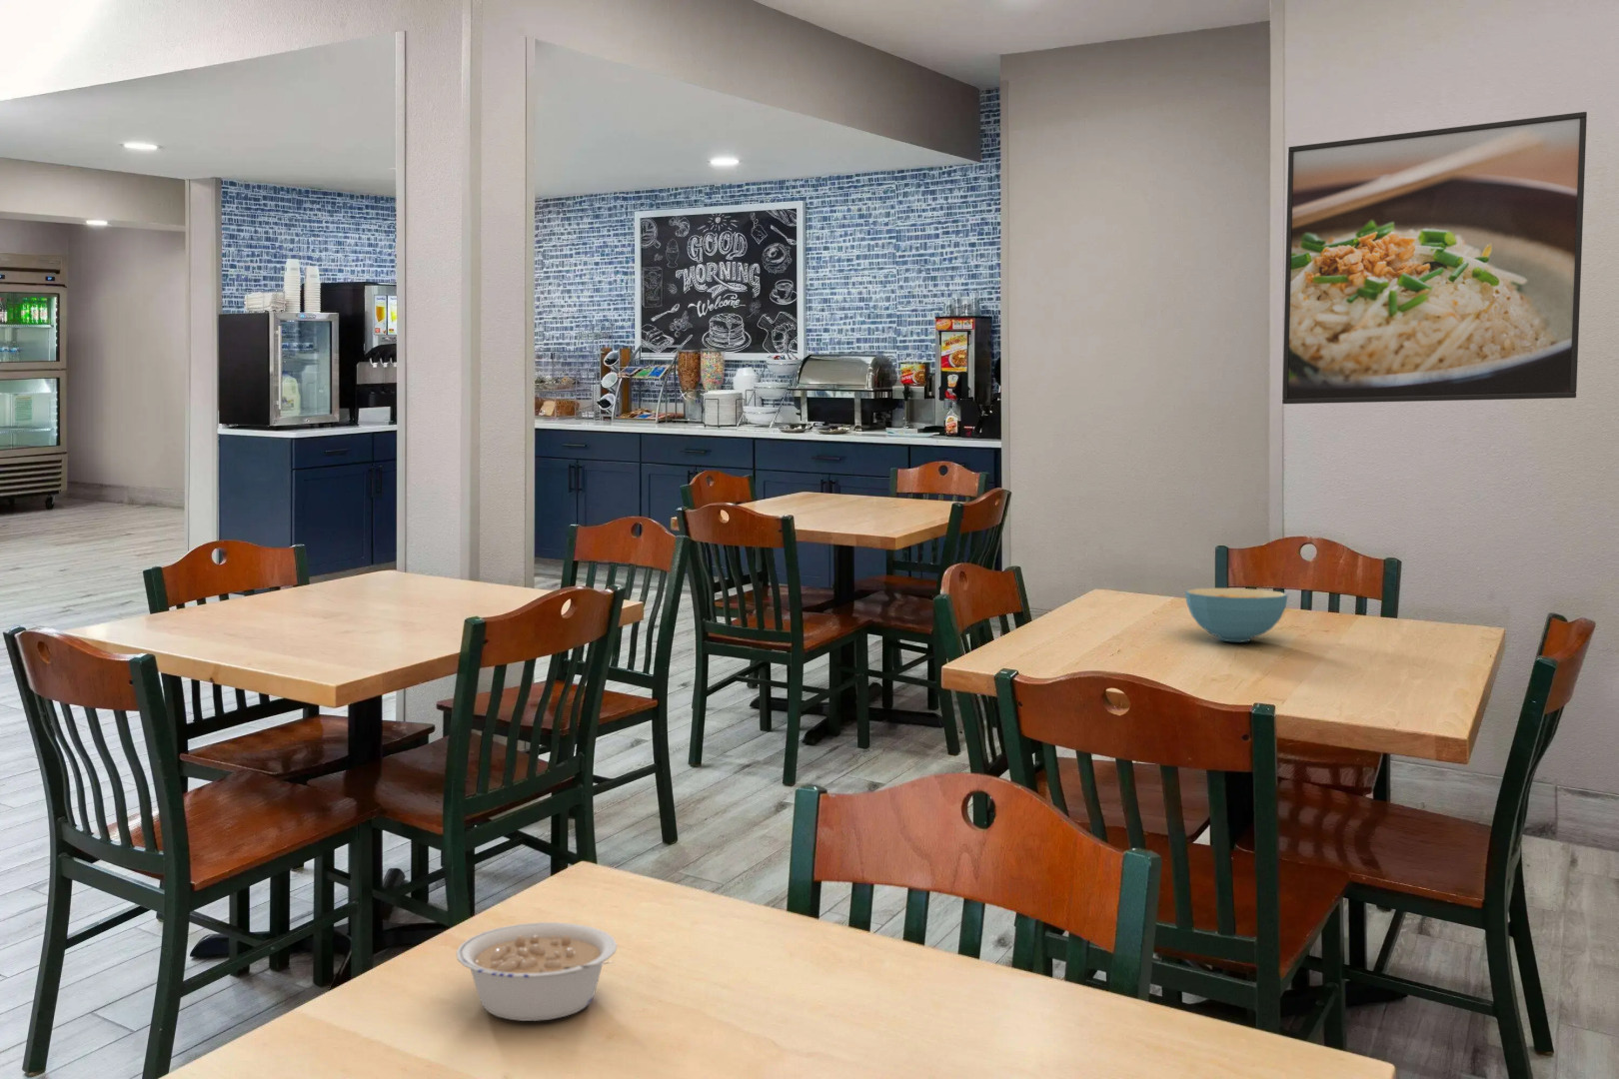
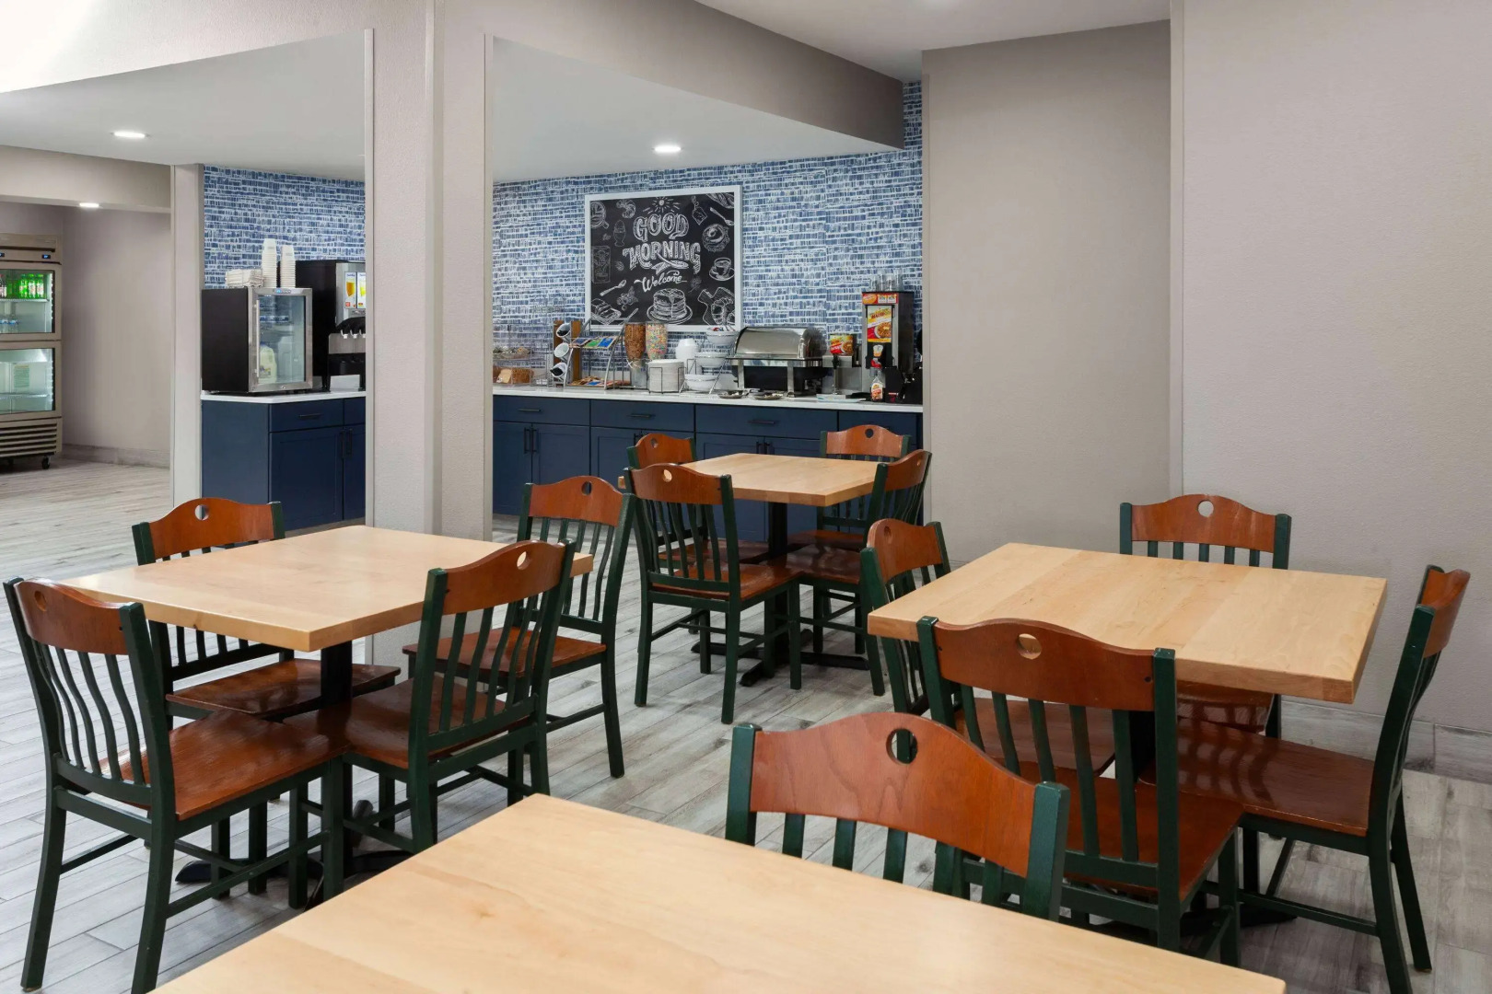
- legume [454,921,619,1022]
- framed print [1282,111,1588,405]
- cereal bowl [1184,588,1289,643]
